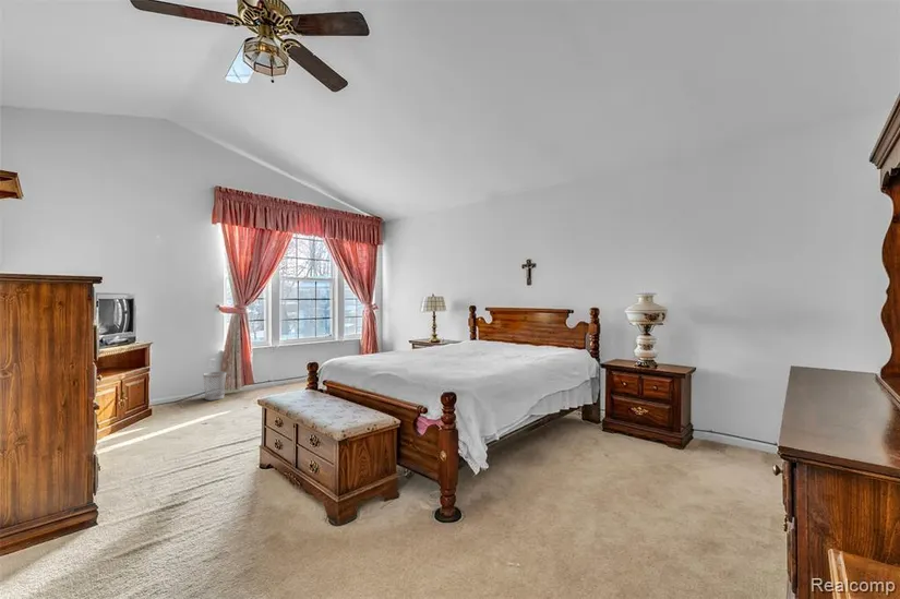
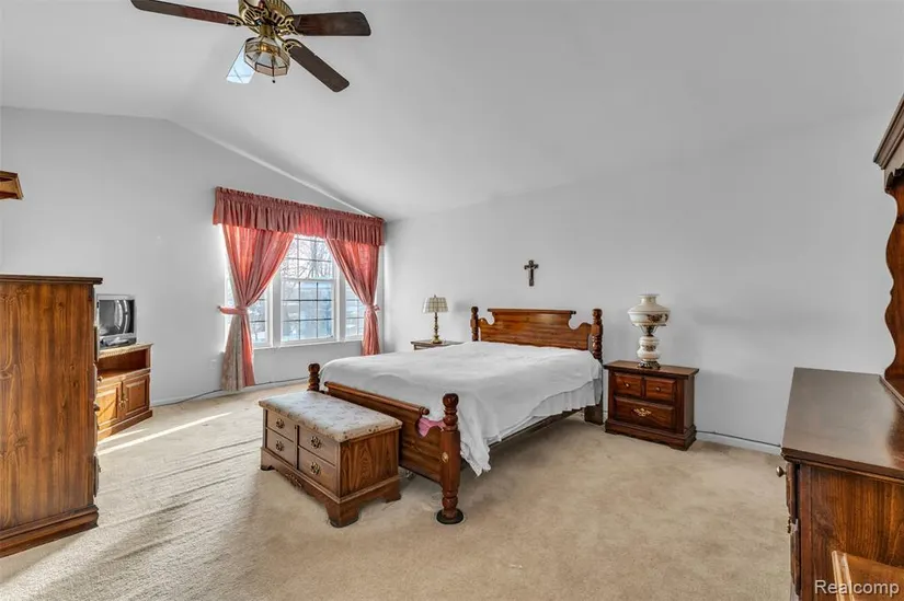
- wastebasket [202,371,227,402]
